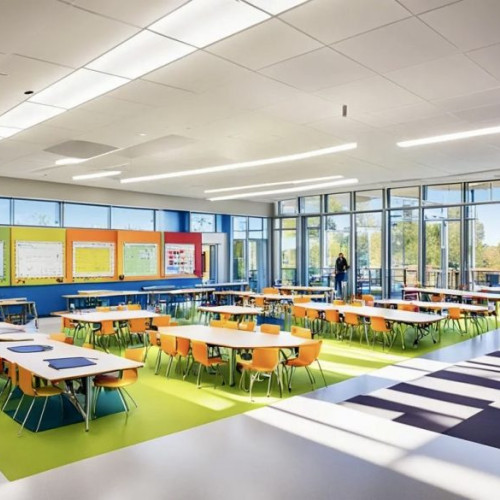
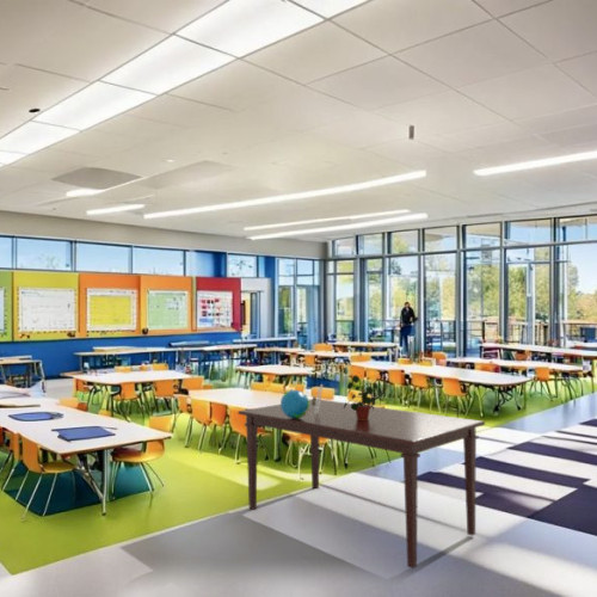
+ globe [279,383,325,418]
+ potted plant [344,374,383,419]
+ dining table [236,398,486,570]
